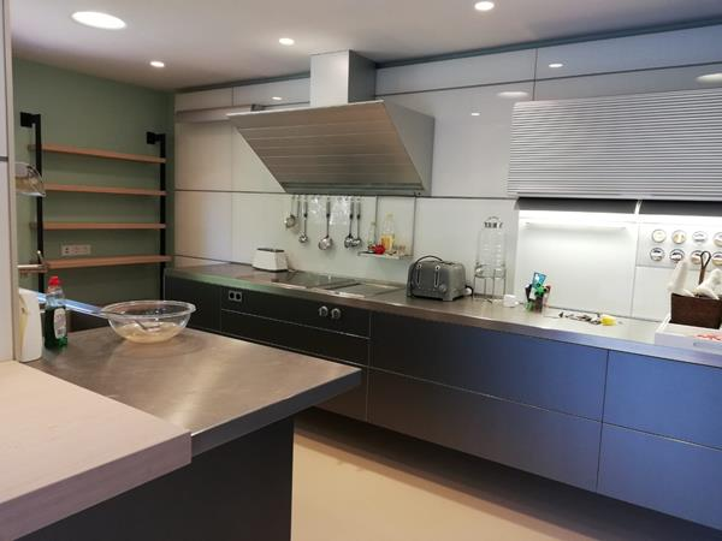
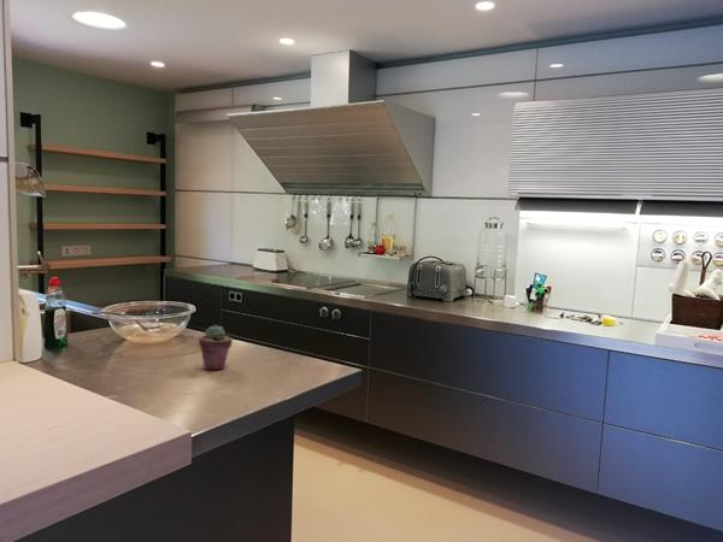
+ potted succulent [198,324,234,371]
